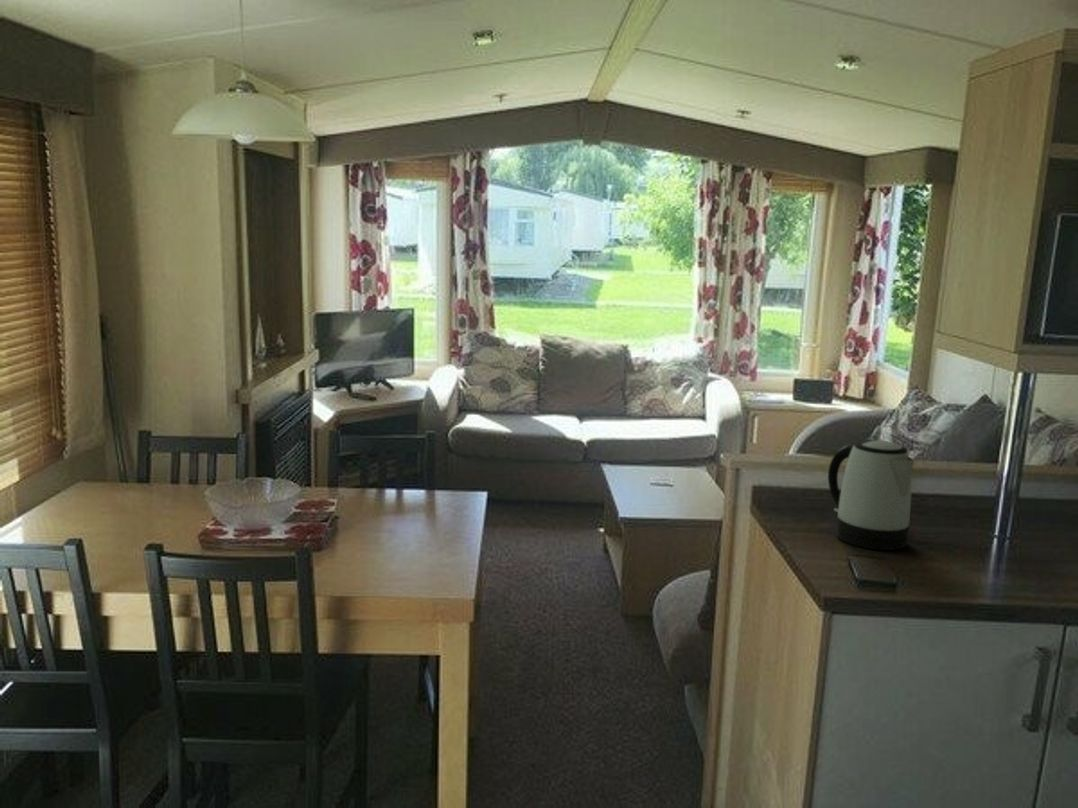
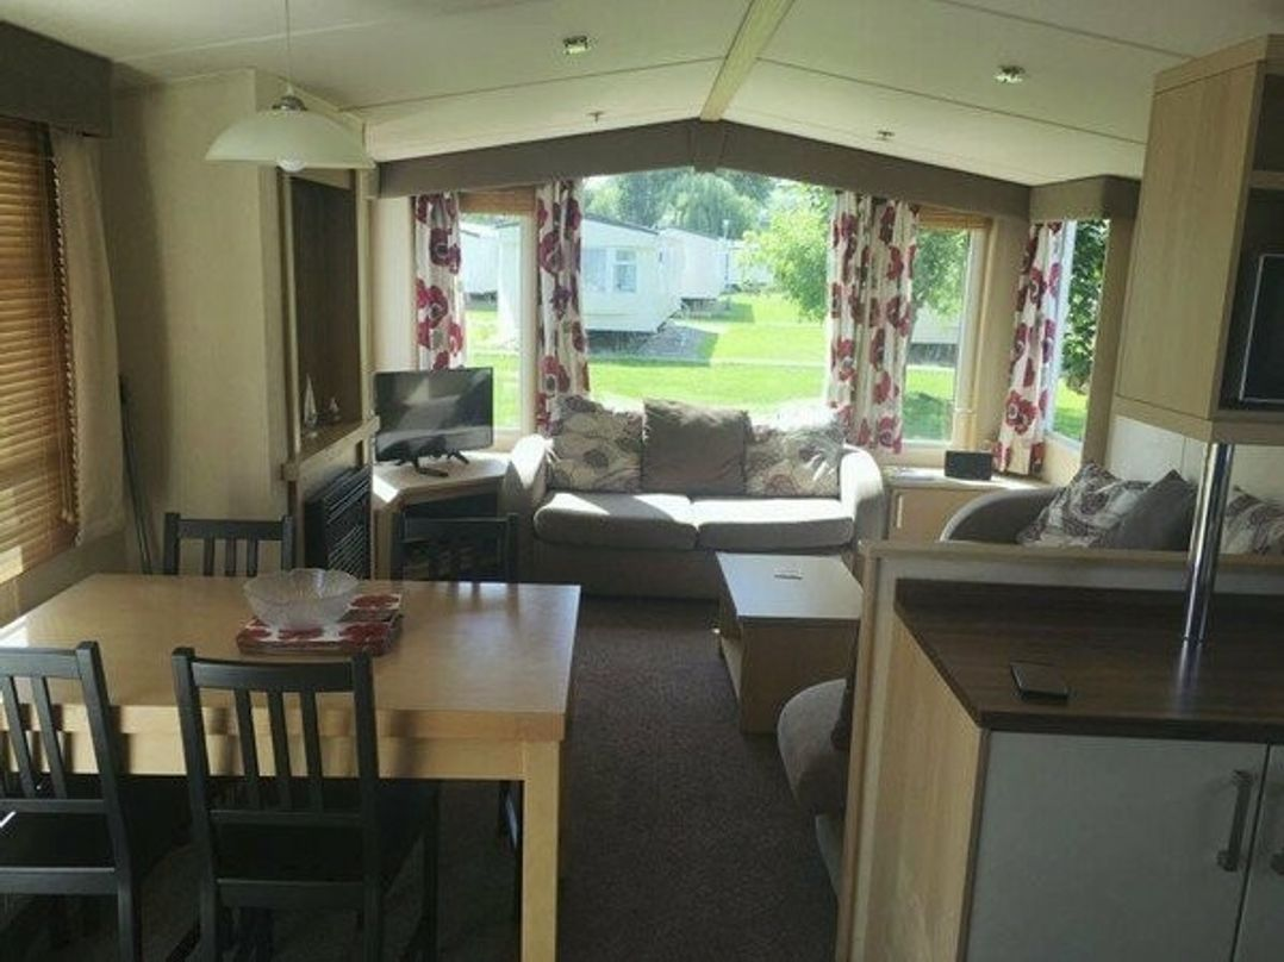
- kettle [827,439,916,551]
